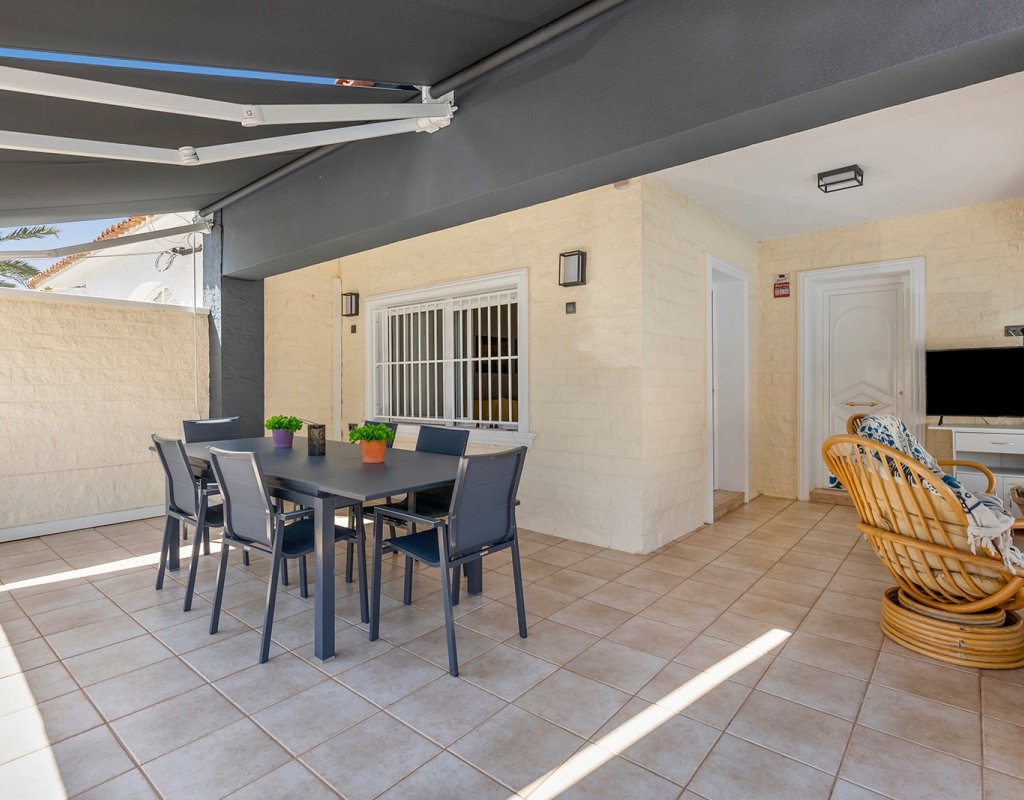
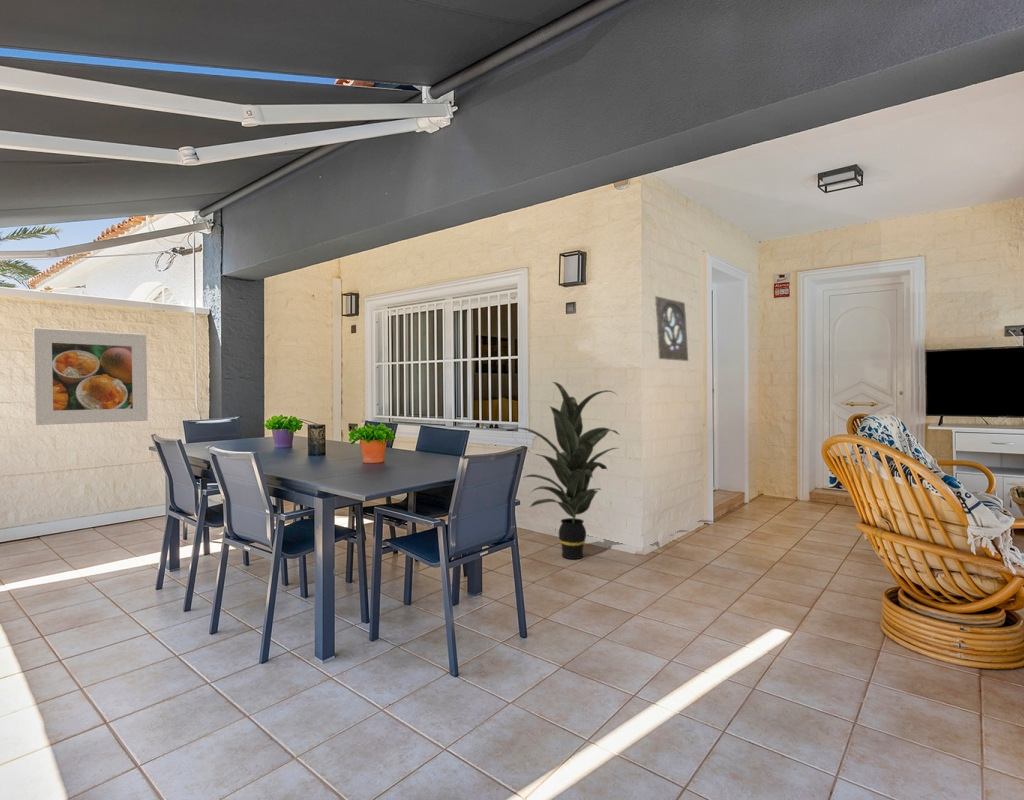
+ indoor plant [508,381,621,560]
+ wall ornament [654,295,689,362]
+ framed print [32,327,149,426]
